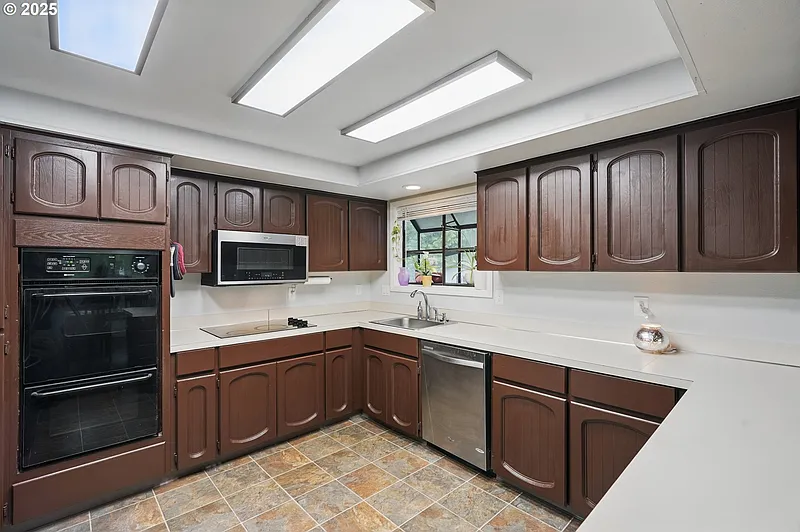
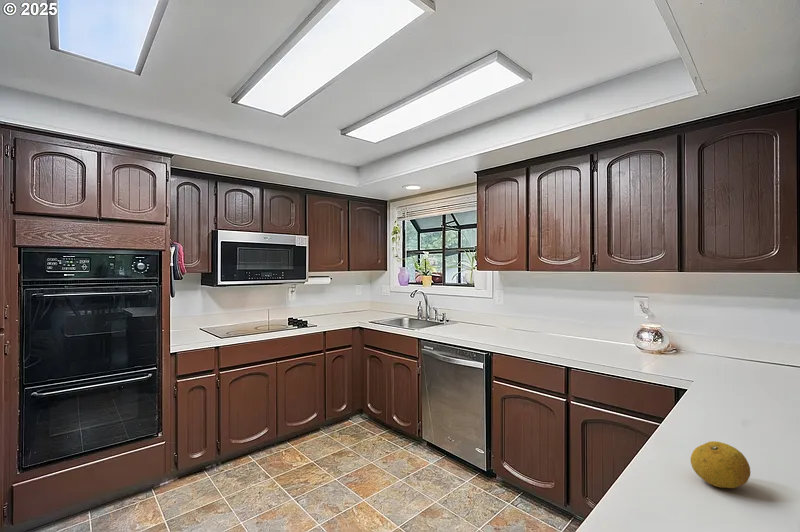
+ fruit [690,440,751,489]
